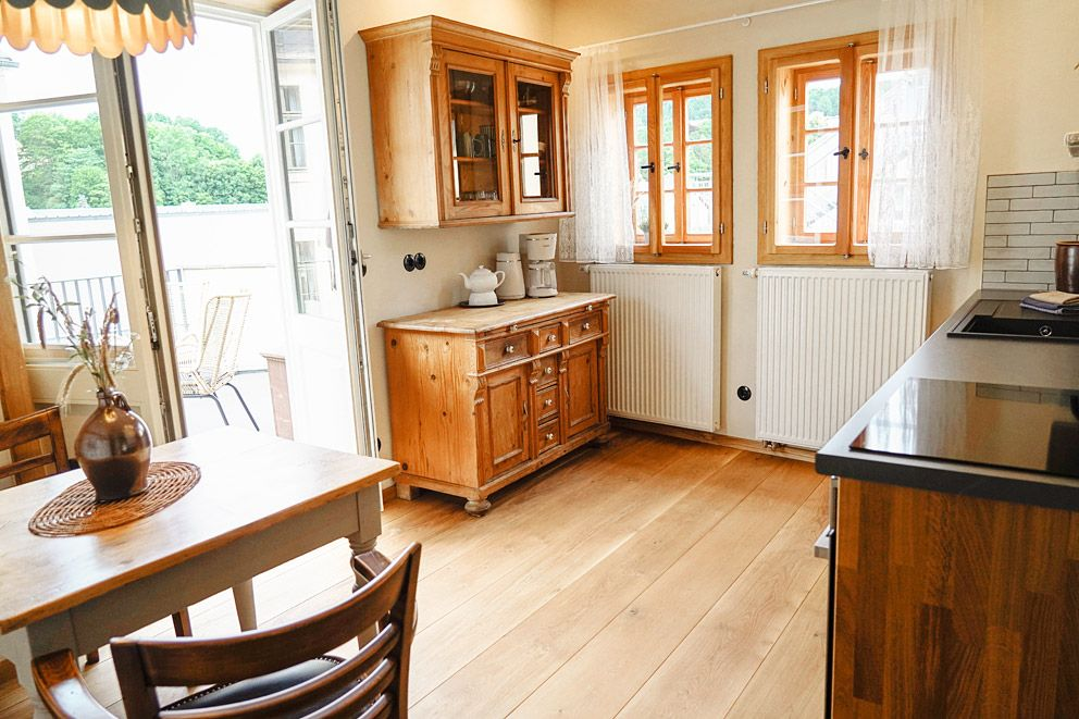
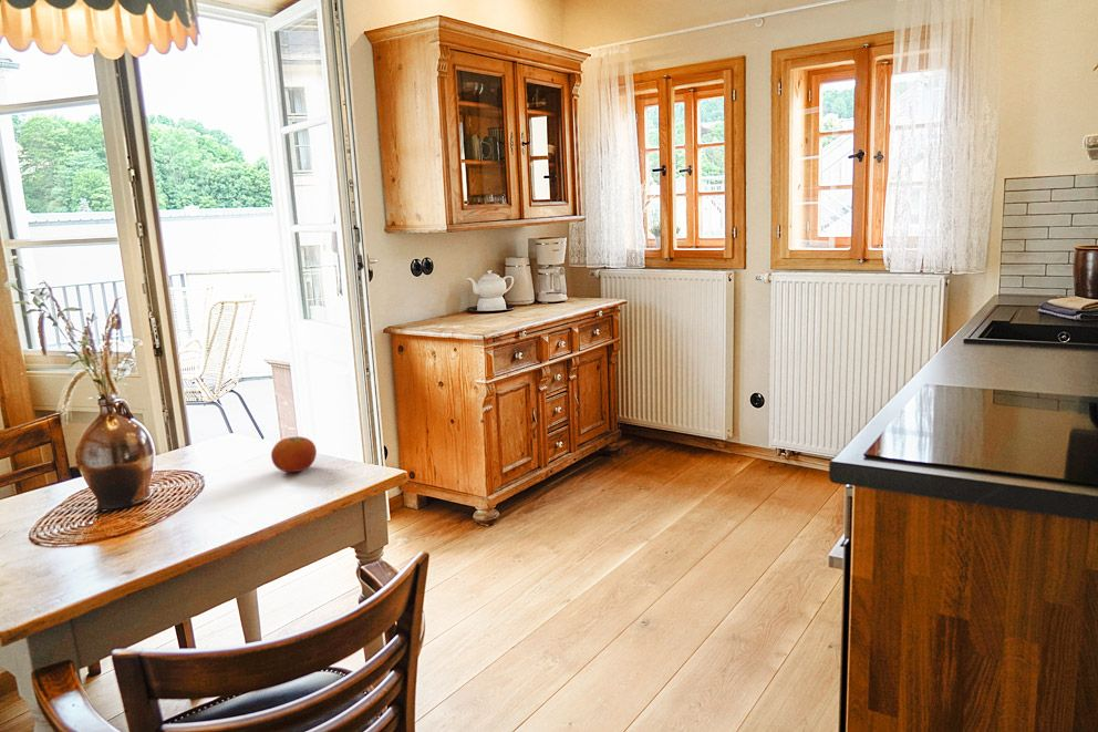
+ fruit [270,435,318,473]
